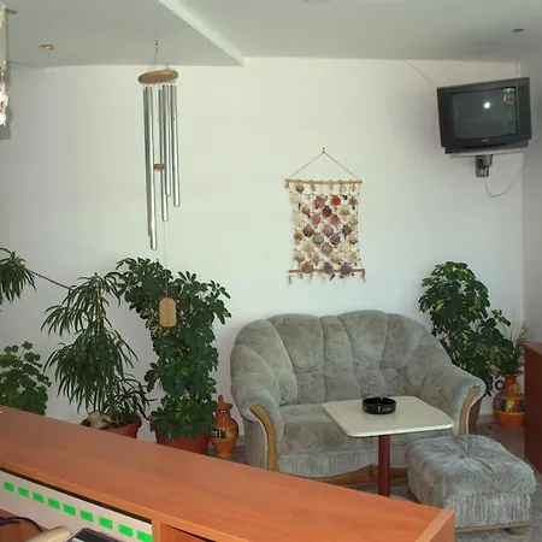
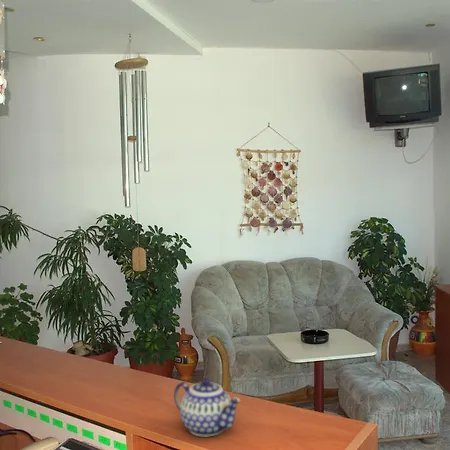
+ teapot [173,377,242,437]
